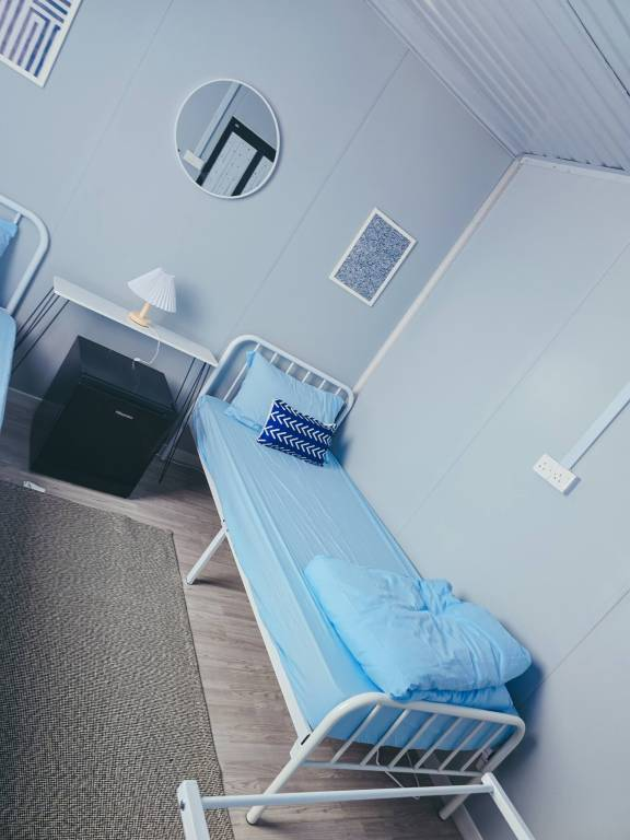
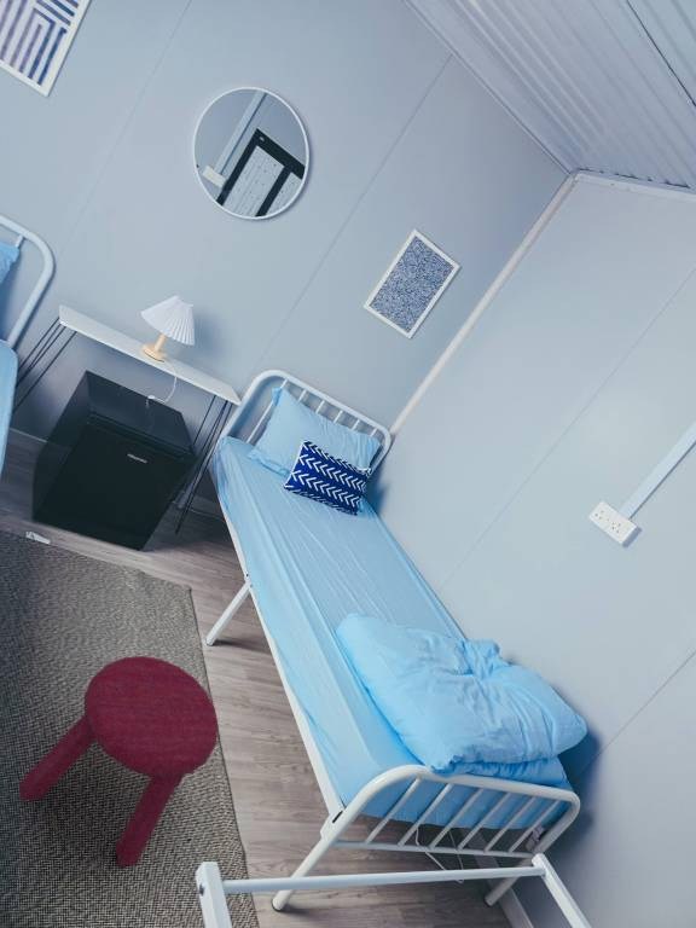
+ stool [19,655,220,868]
